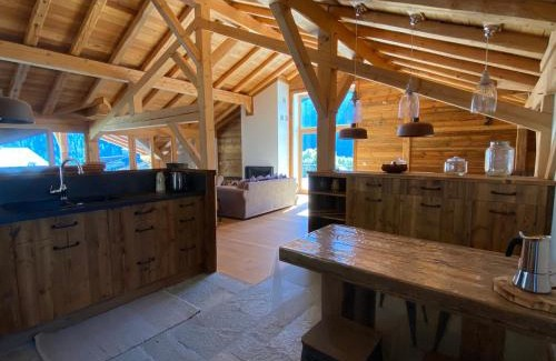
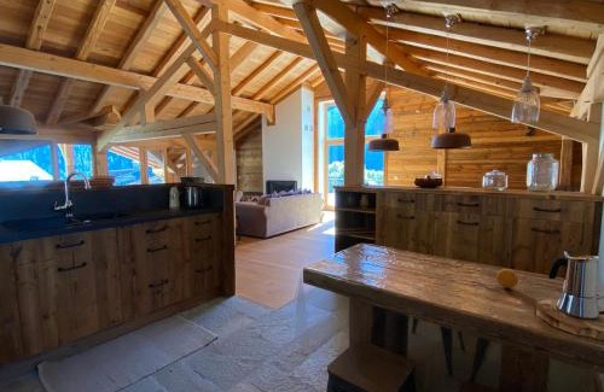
+ fruit [495,268,519,289]
